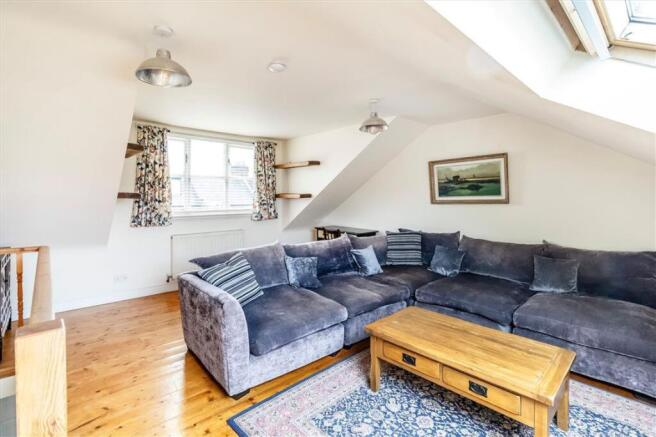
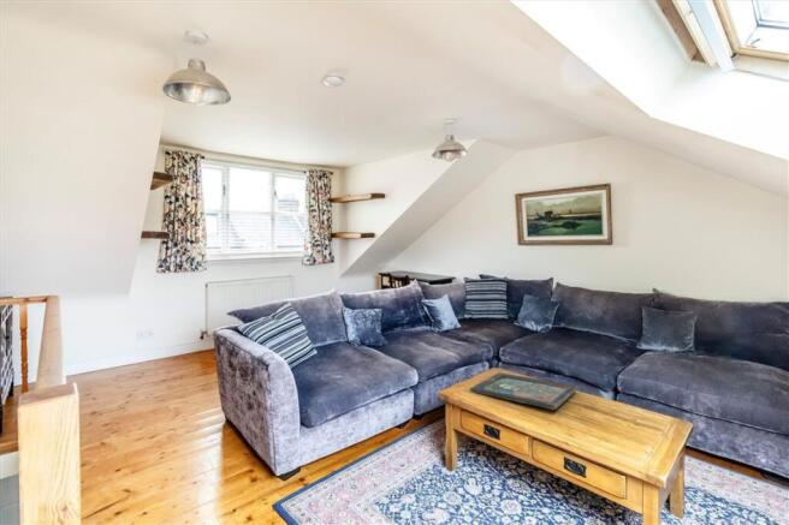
+ decorative tray [469,371,580,411]
